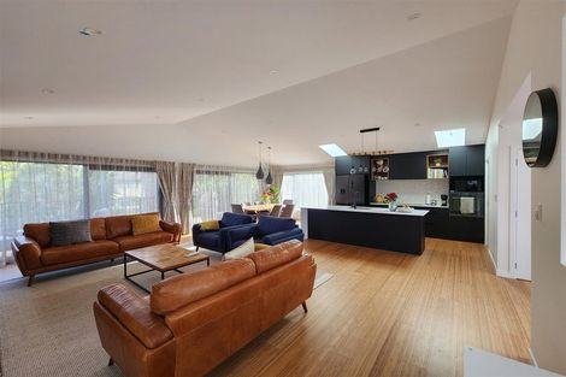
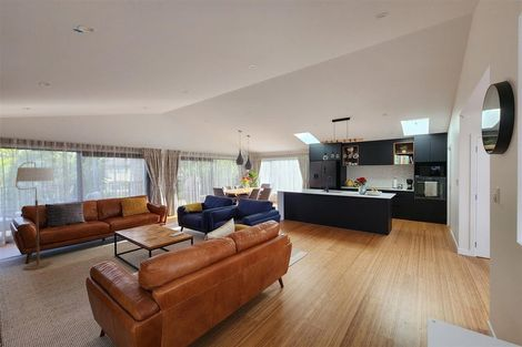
+ floor lamp [14,161,56,272]
